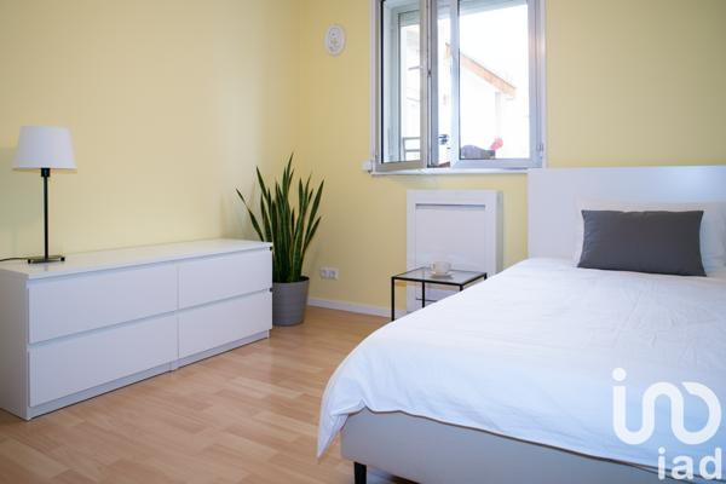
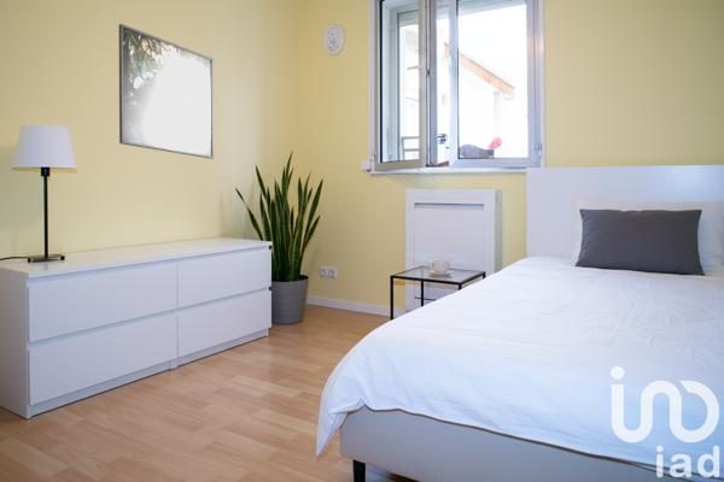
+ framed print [118,23,215,160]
